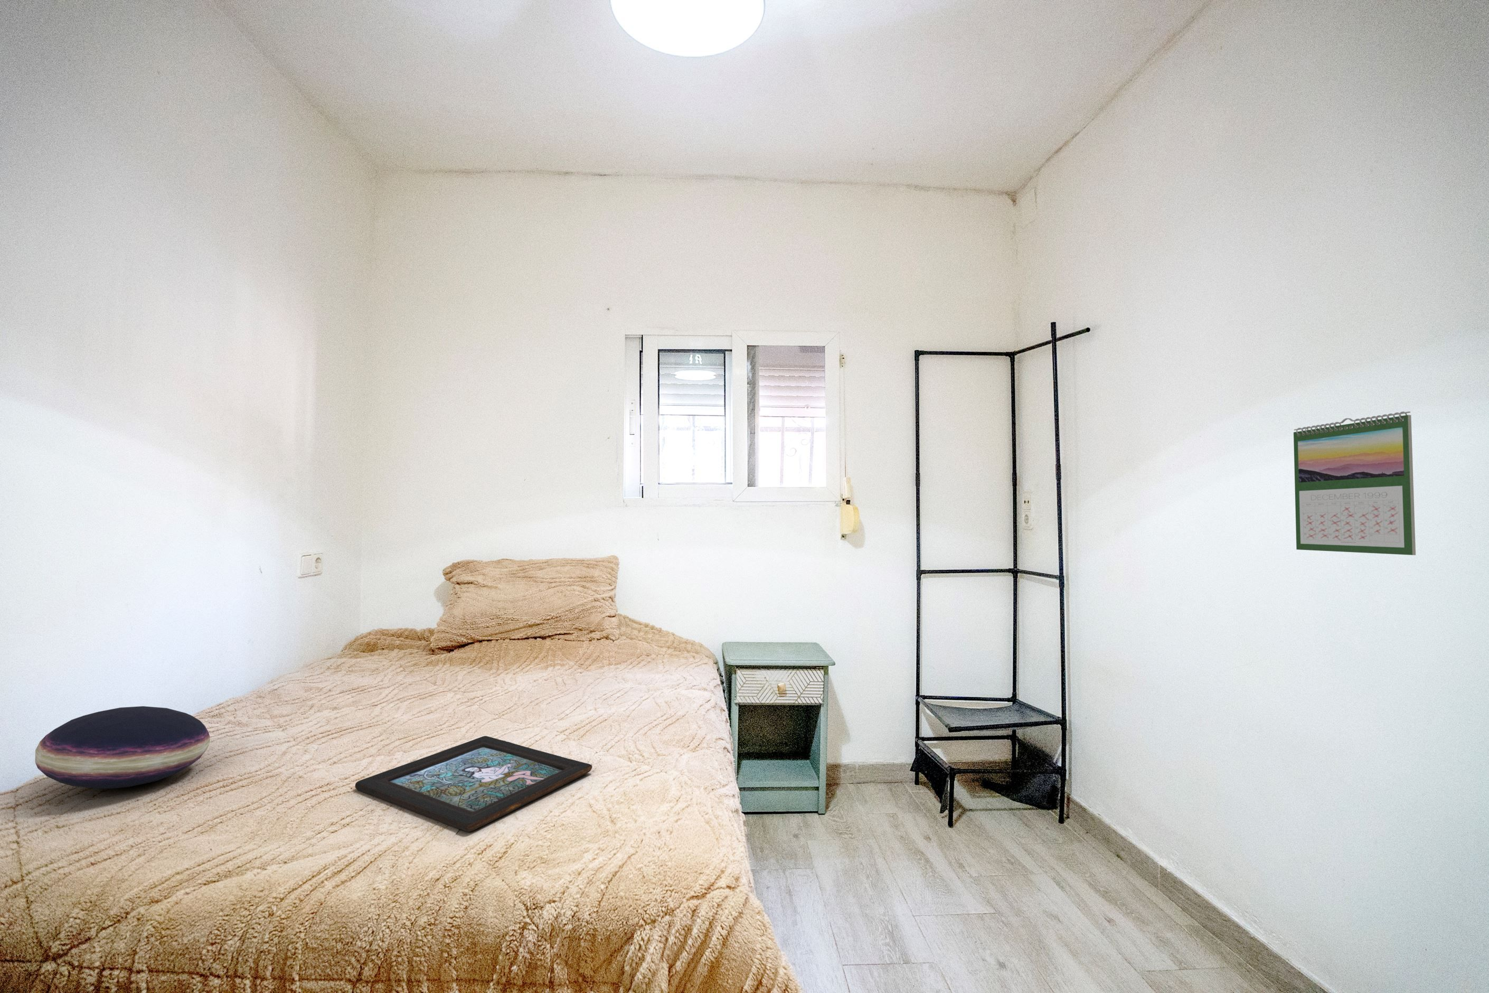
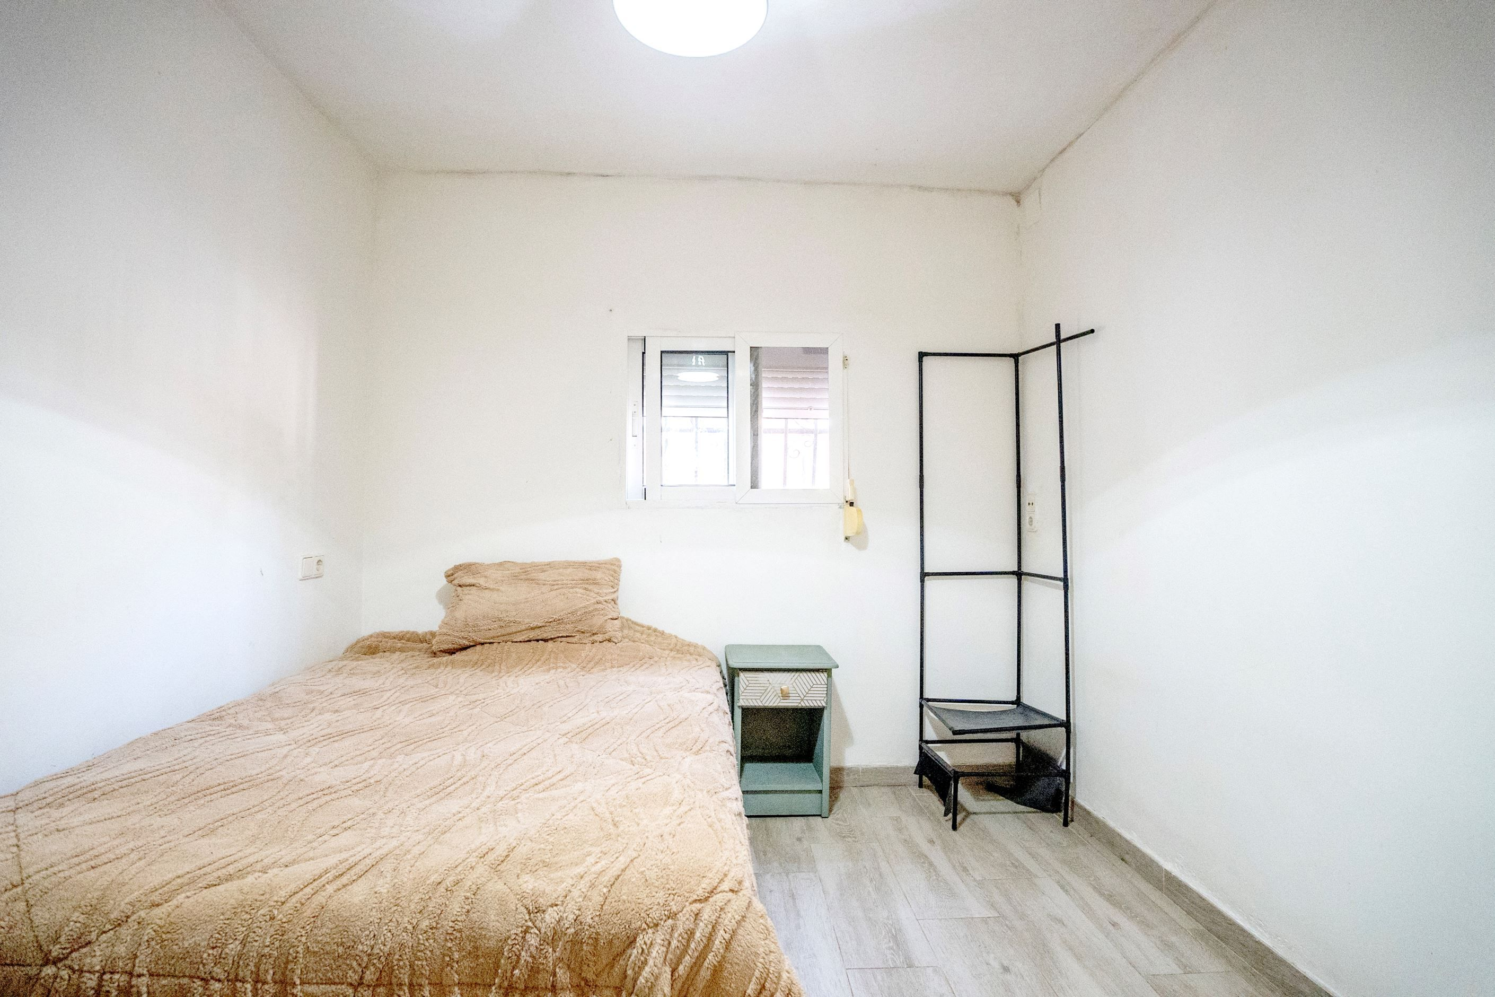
- cushion [34,706,210,789]
- calendar [1293,411,1416,555]
- decorative tray [355,736,593,832]
